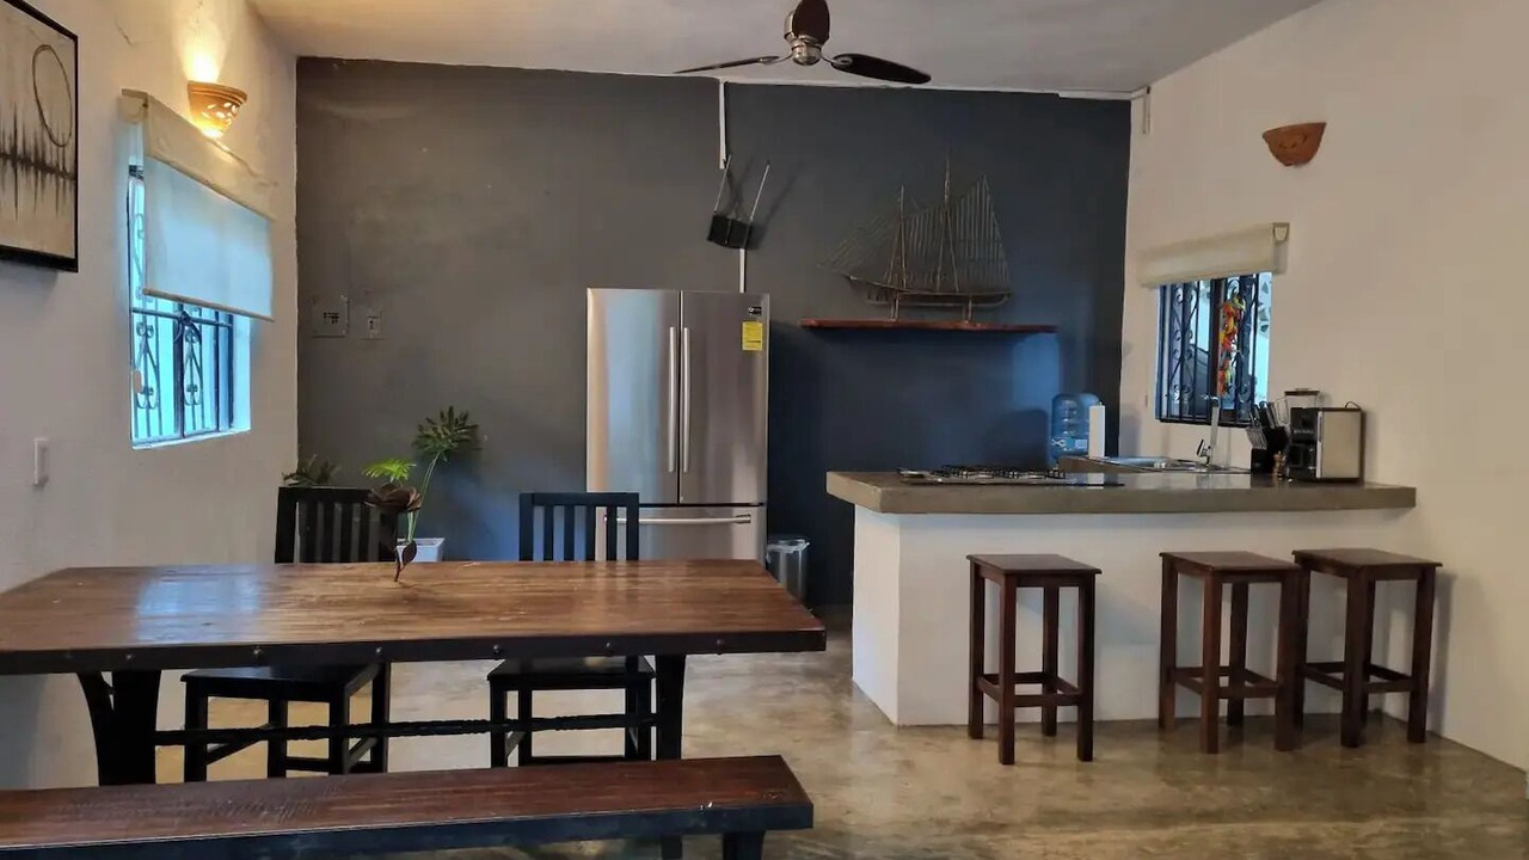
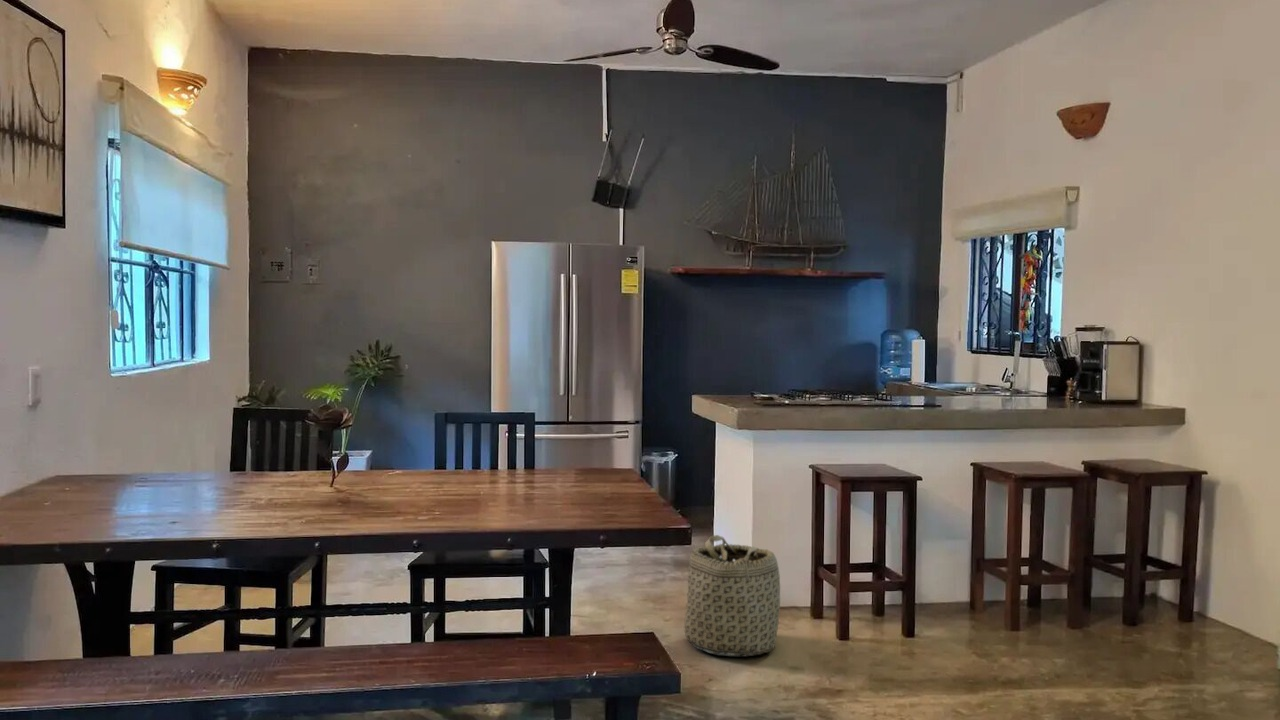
+ basket [684,534,781,658]
